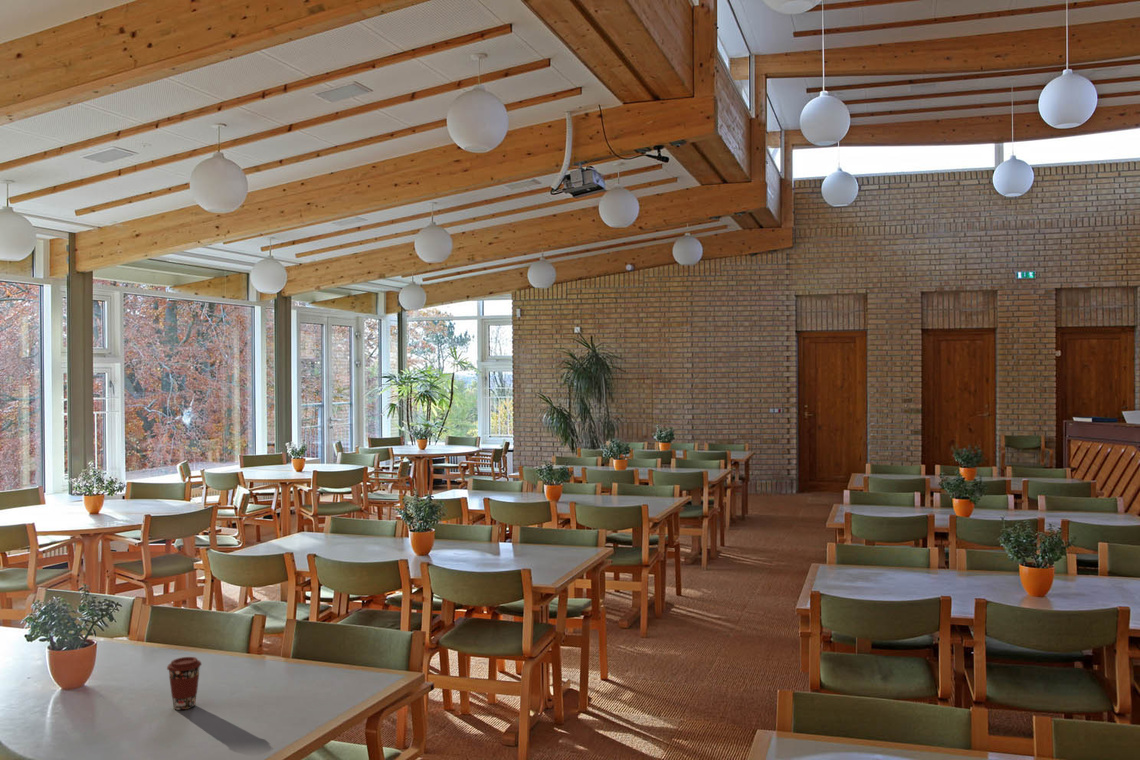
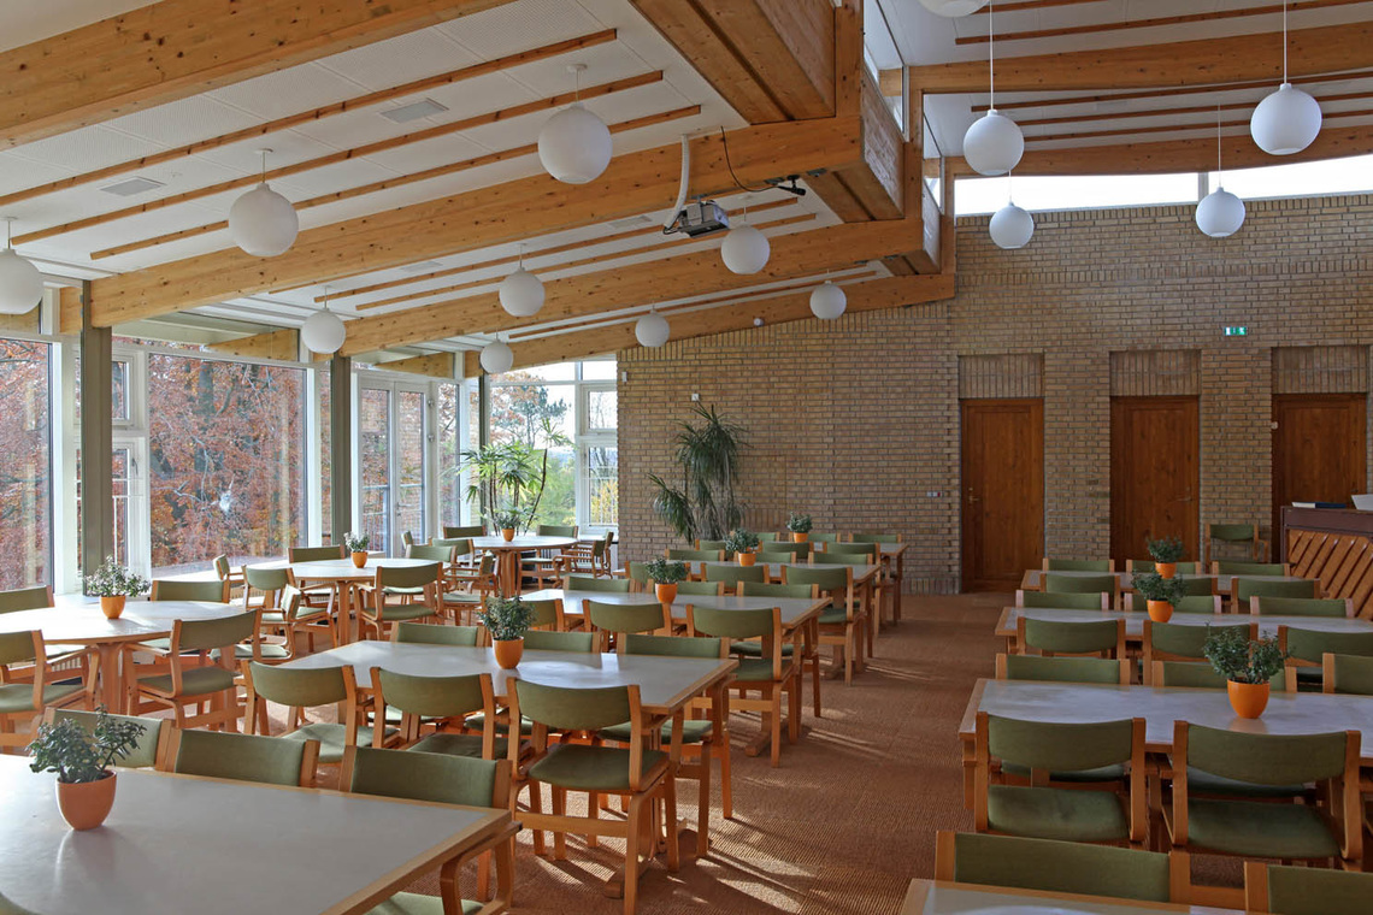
- coffee cup [166,656,202,711]
